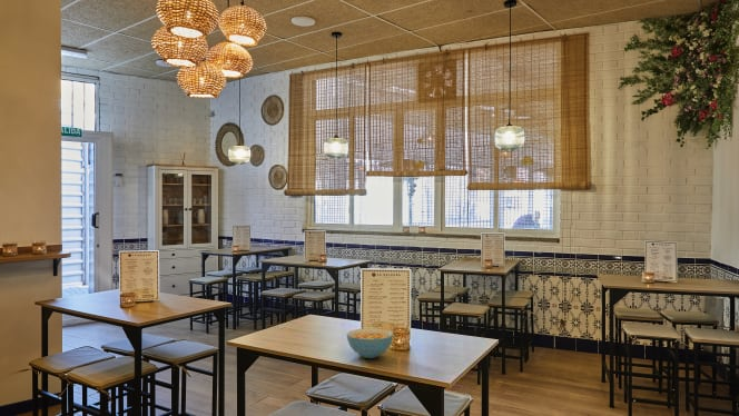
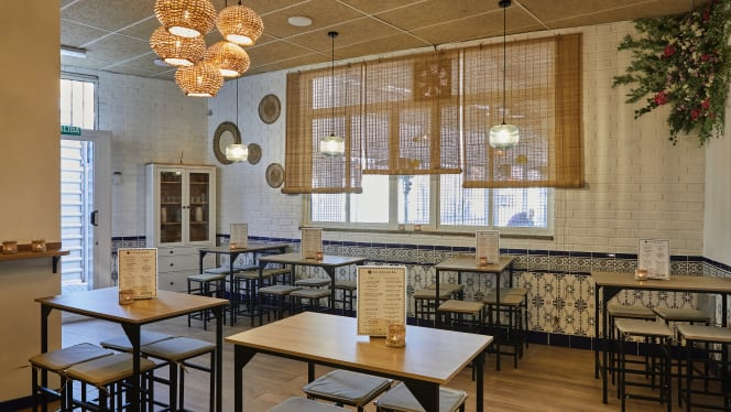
- cereal bowl [346,327,394,359]
